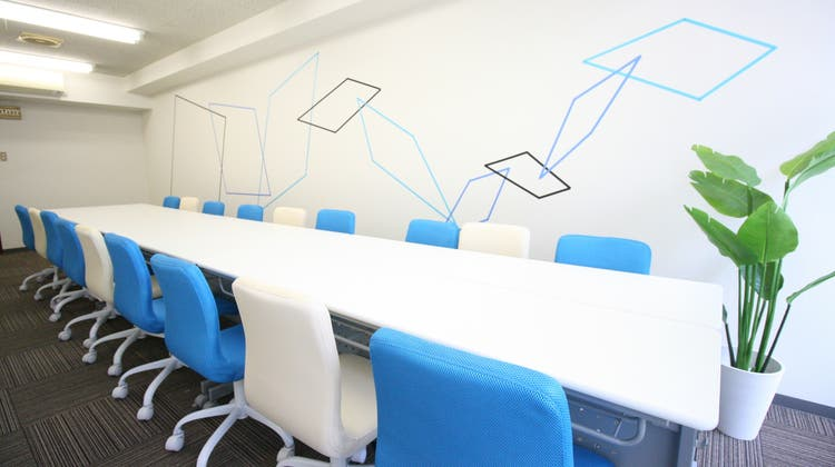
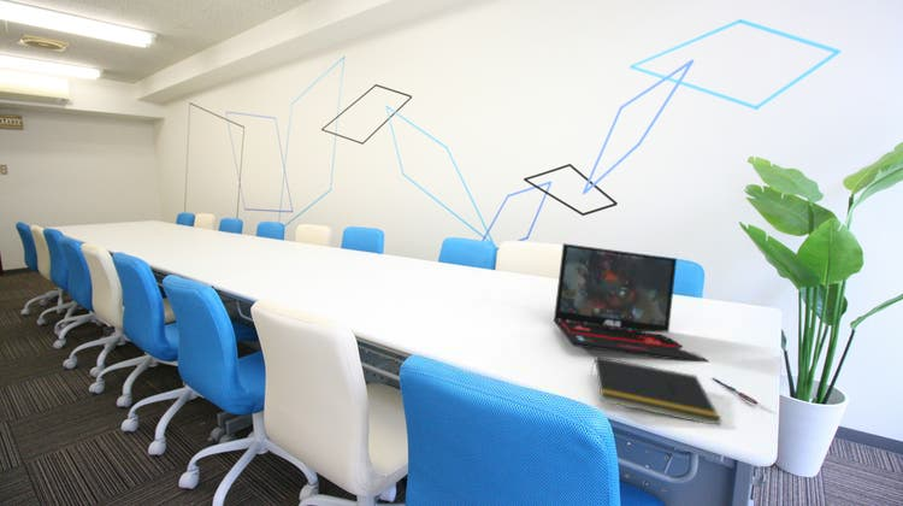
+ pen [712,377,759,406]
+ notepad [589,355,722,425]
+ laptop [553,242,710,363]
